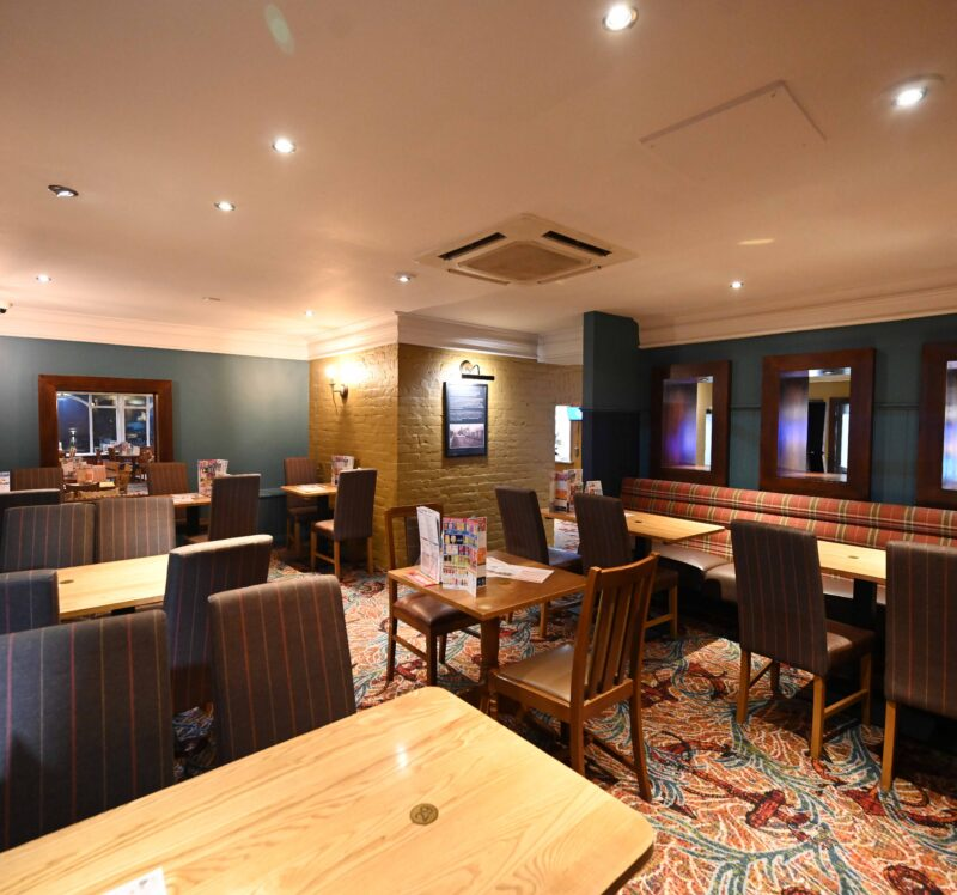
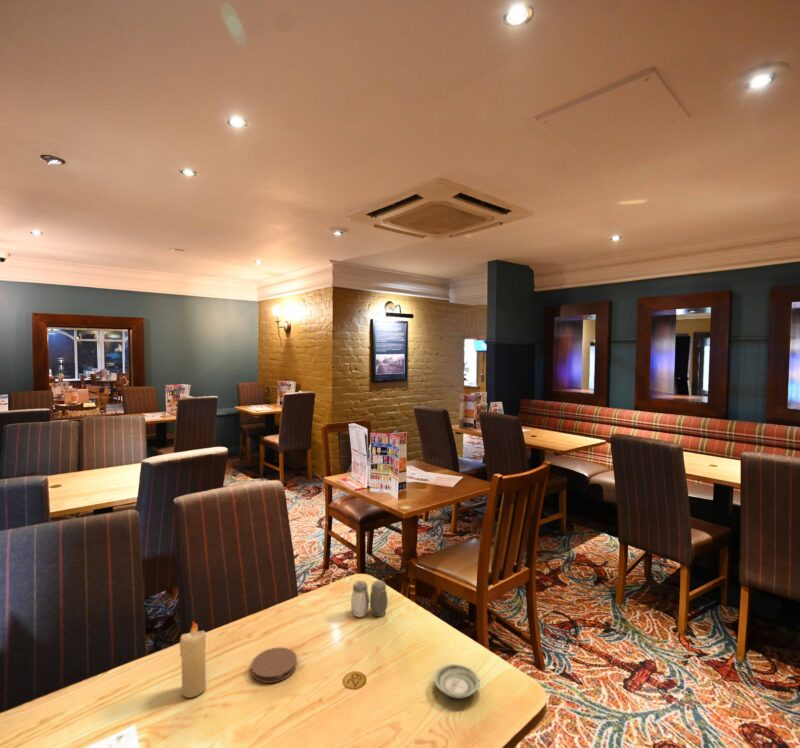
+ saucer [433,663,480,699]
+ coaster [251,646,298,684]
+ salt and pepper shaker [350,579,389,618]
+ candle [179,621,207,699]
